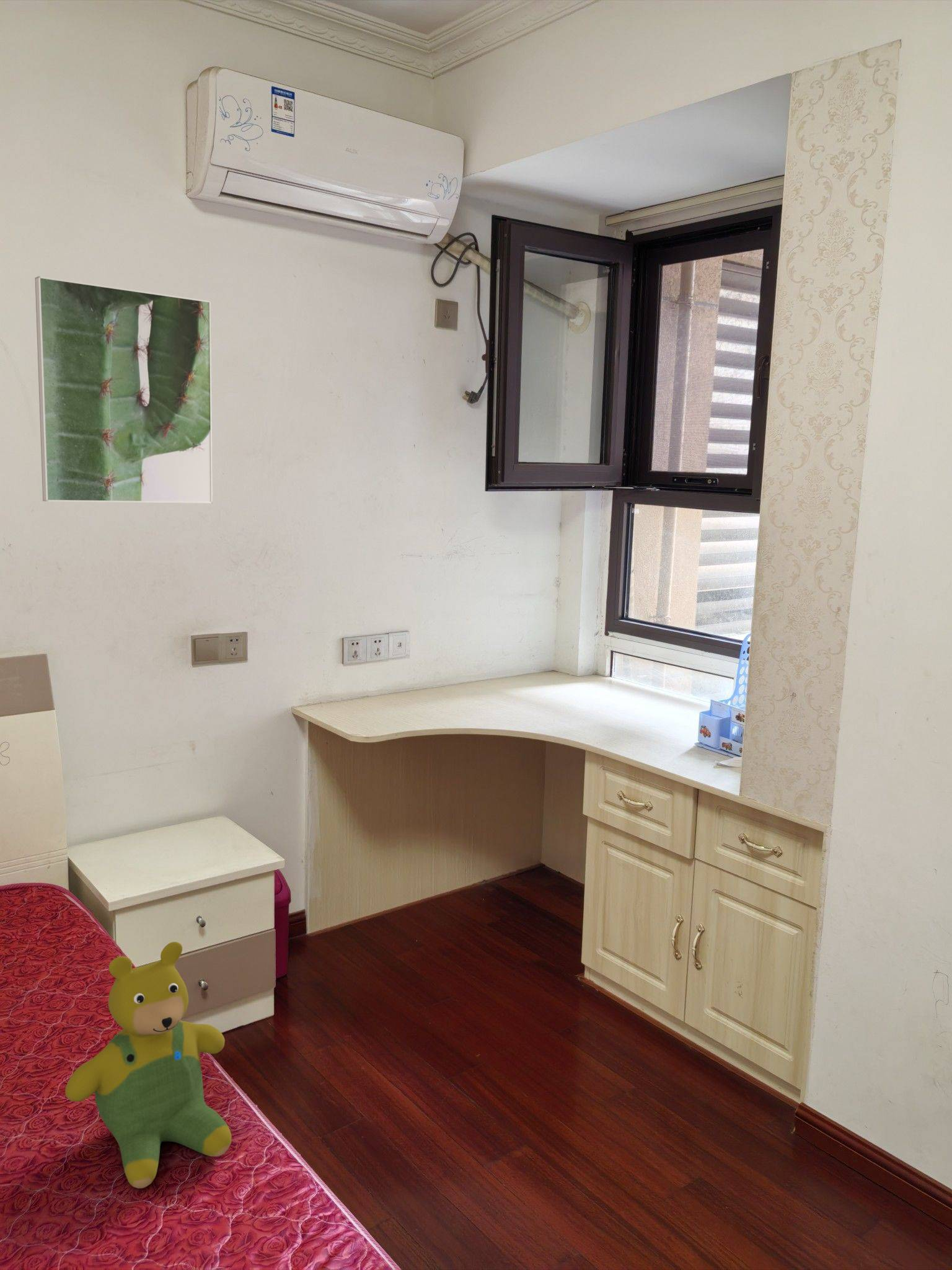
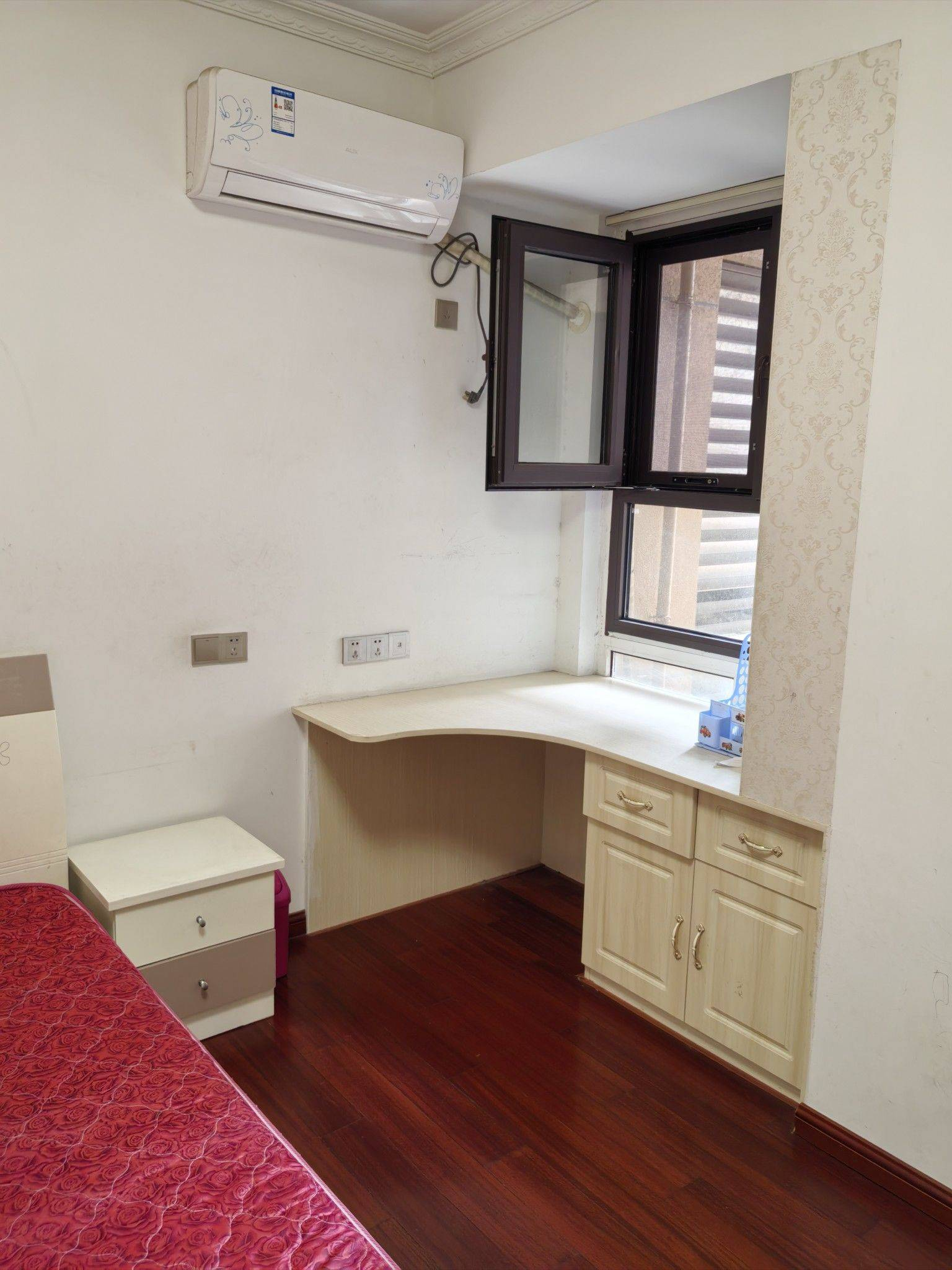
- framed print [35,275,213,504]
- teddy bear [64,941,232,1189]
